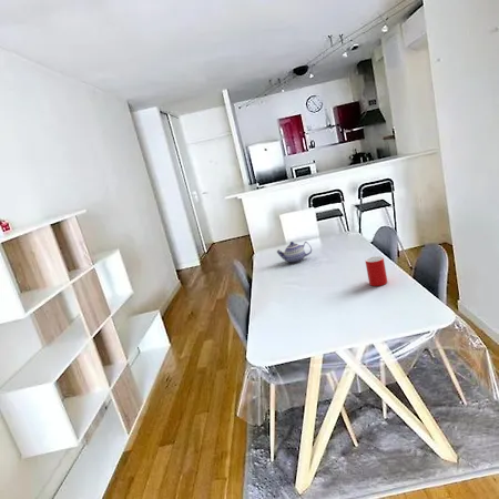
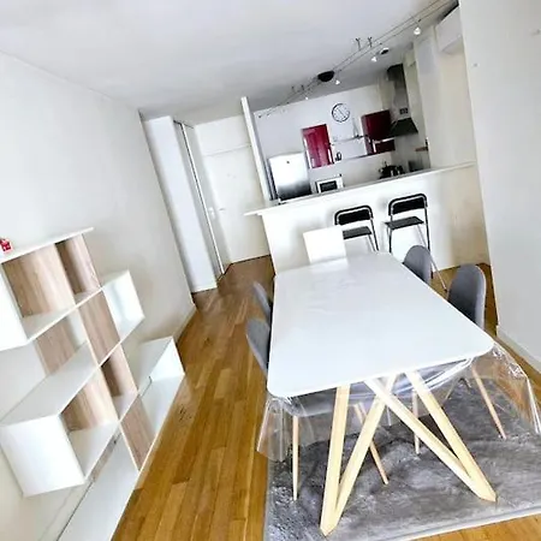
- teapot [276,241,313,264]
- cup [364,255,388,287]
